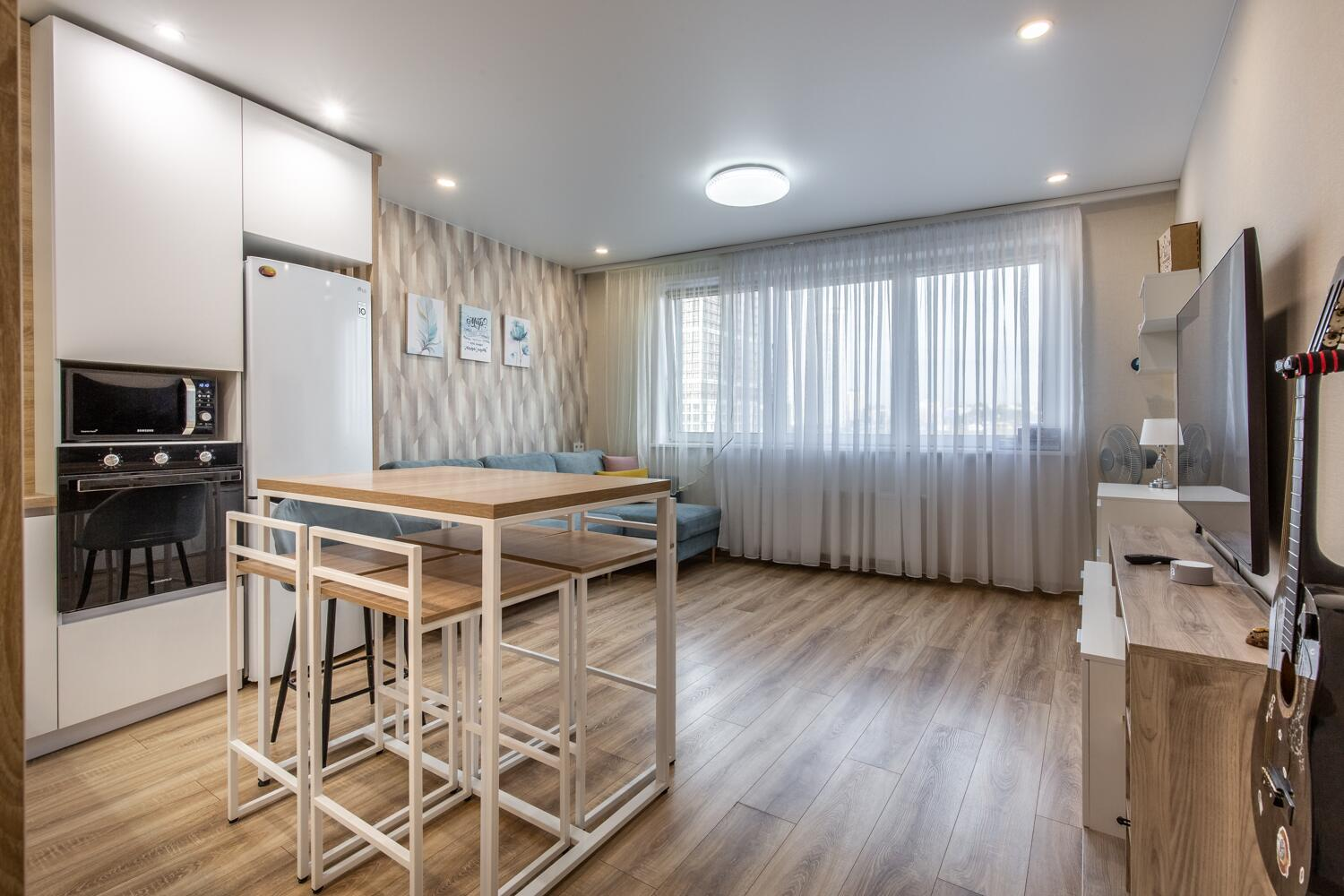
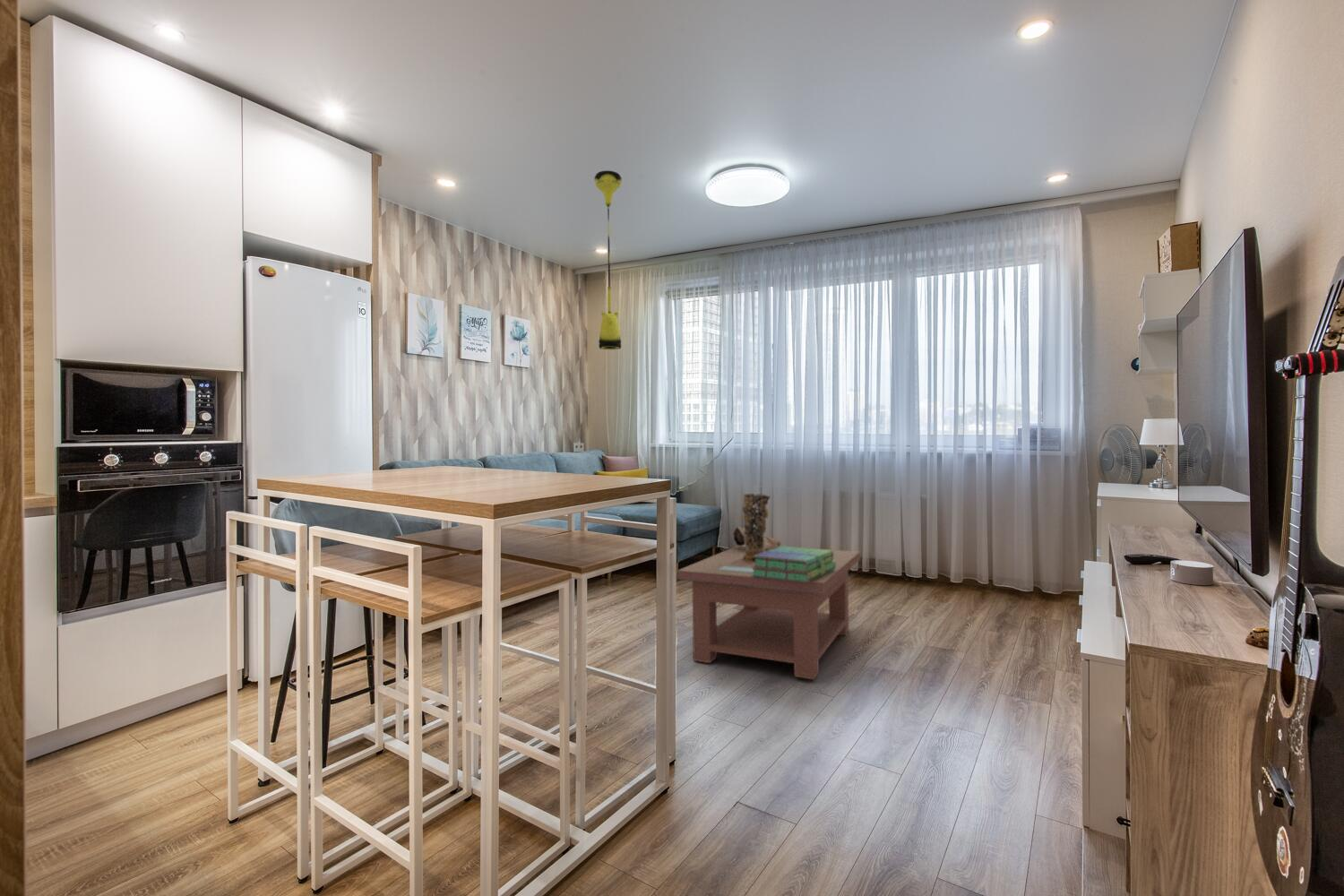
+ pendant light [593,169,623,350]
+ coffee table [676,545,861,680]
+ animal skull [733,526,781,551]
+ decorative vase [742,493,771,562]
+ stack of books [751,545,836,582]
